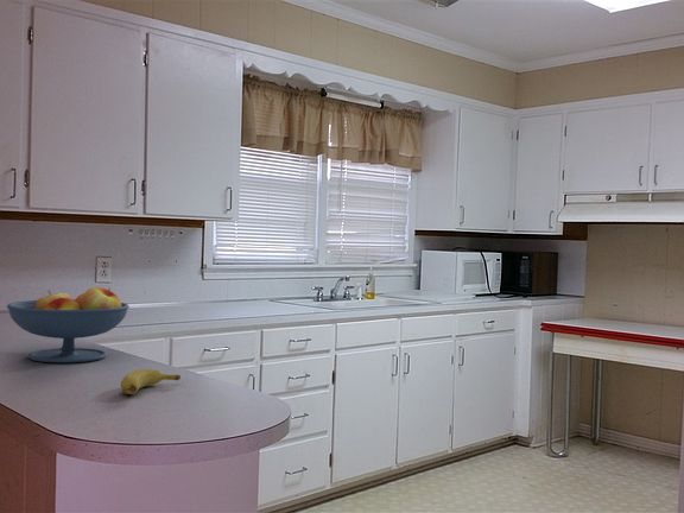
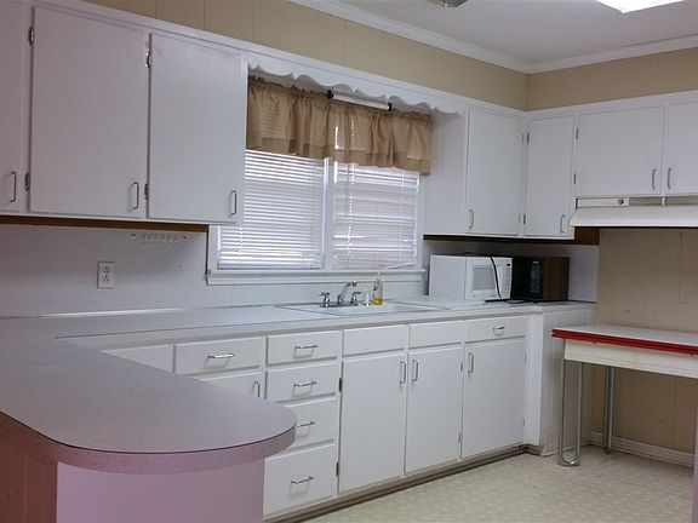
- fruit bowl [6,286,131,363]
- banana [120,368,182,395]
